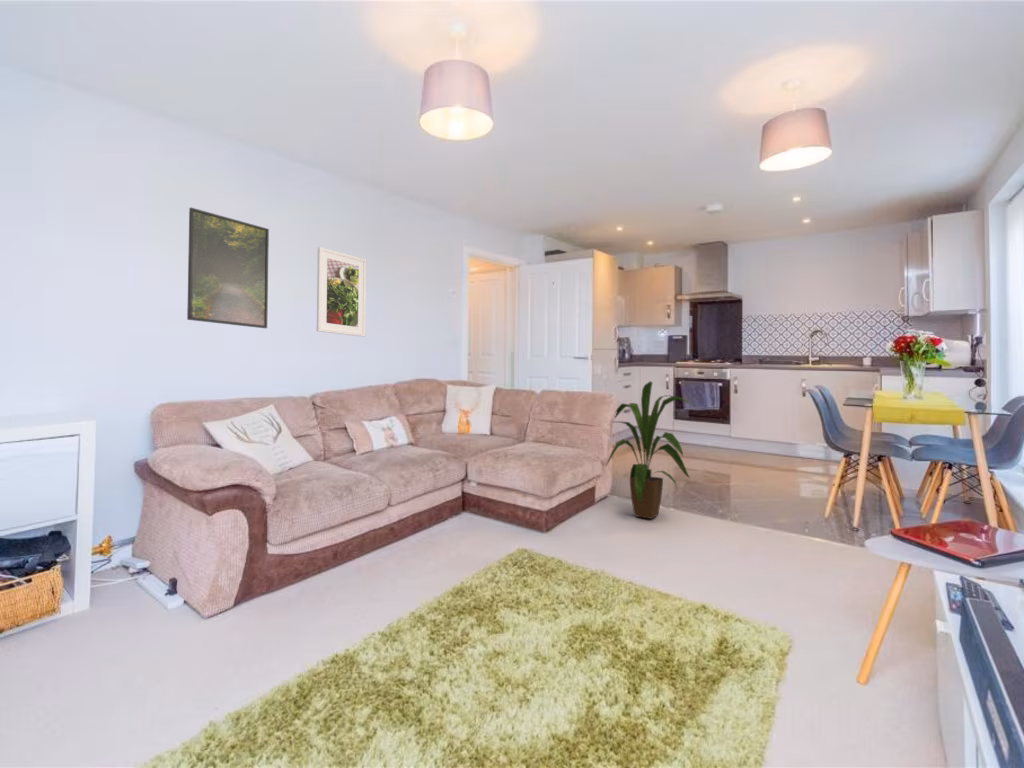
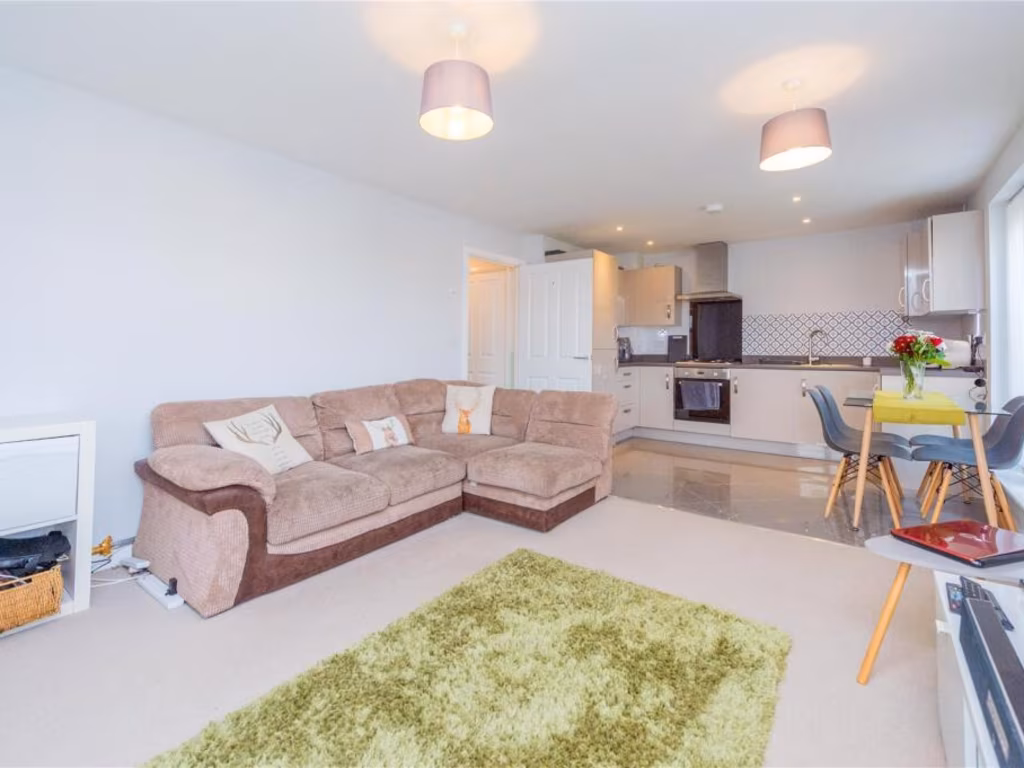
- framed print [186,207,270,329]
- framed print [316,246,367,338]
- house plant [604,380,697,520]
